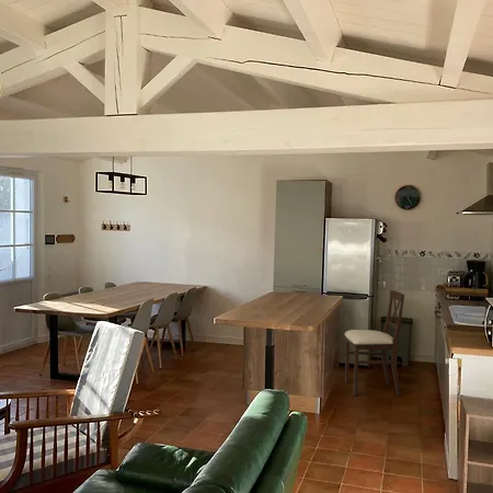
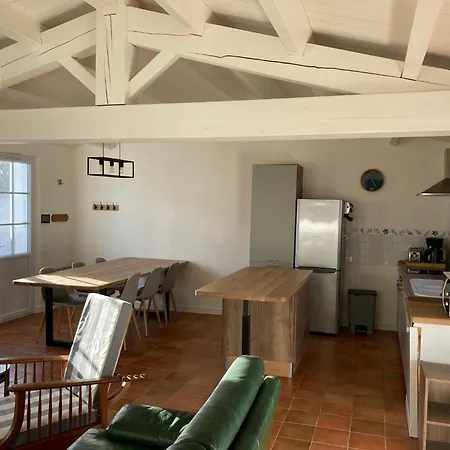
- chair [344,289,405,397]
